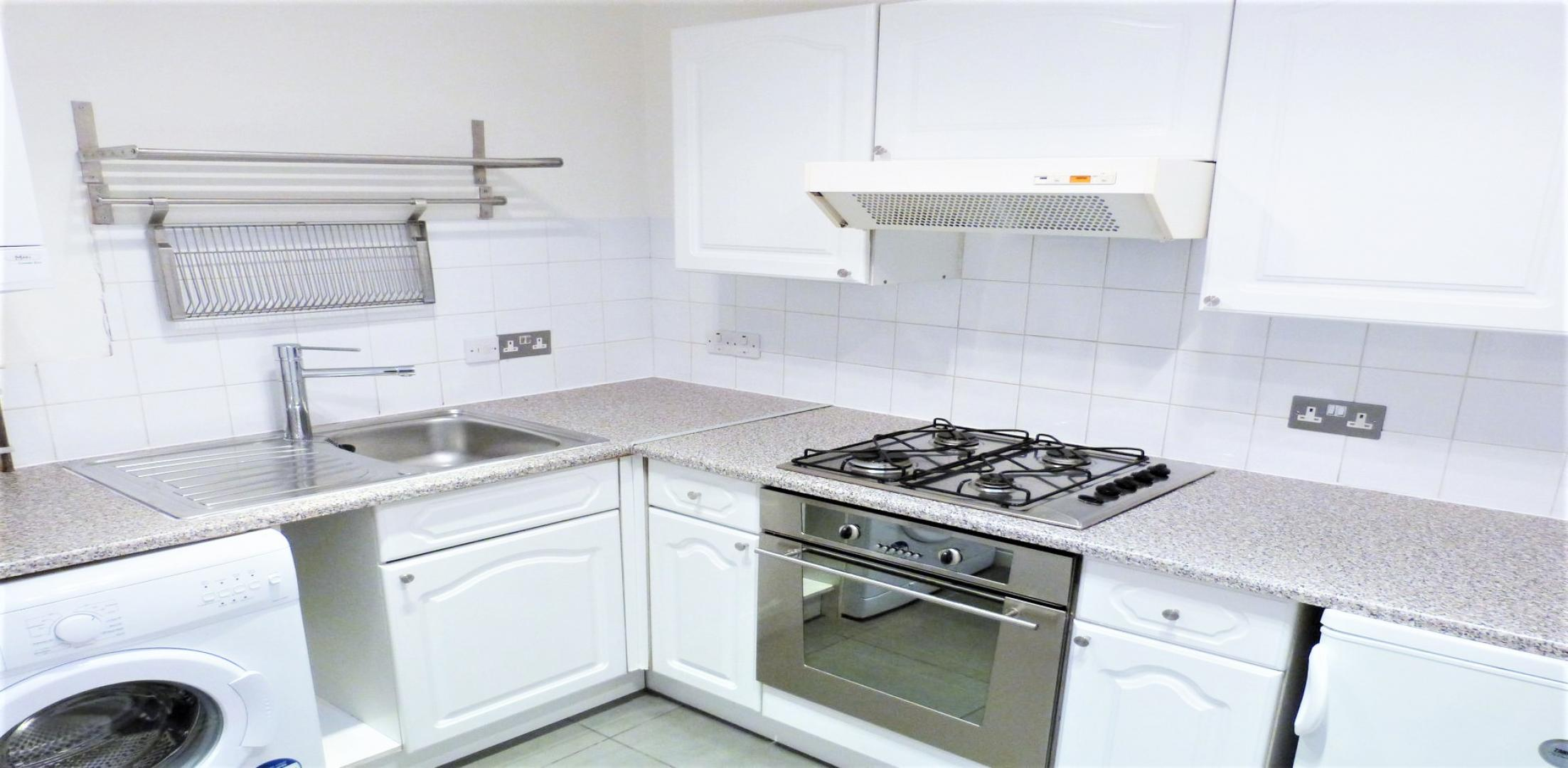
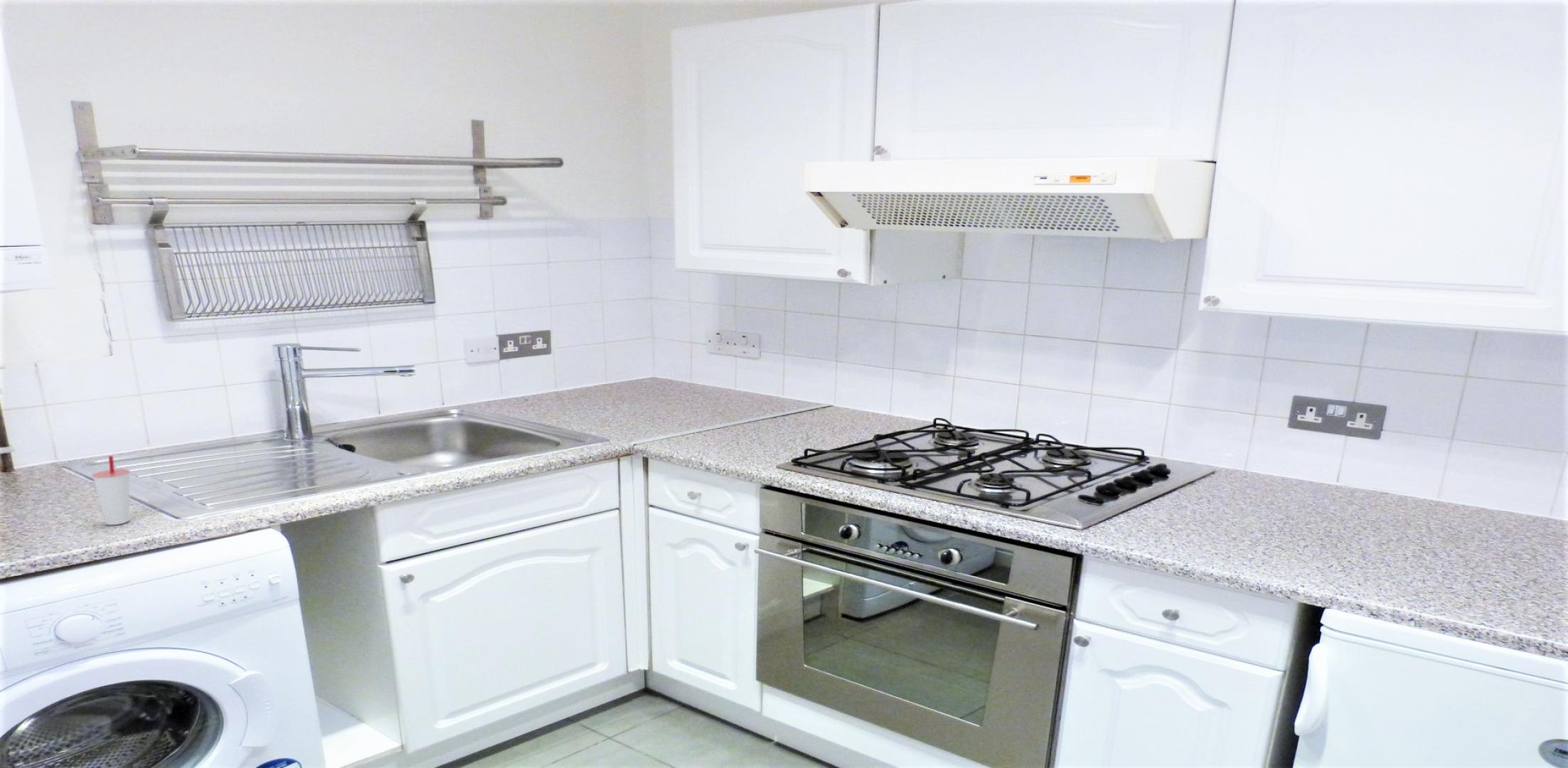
+ cup [91,455,131,526]
